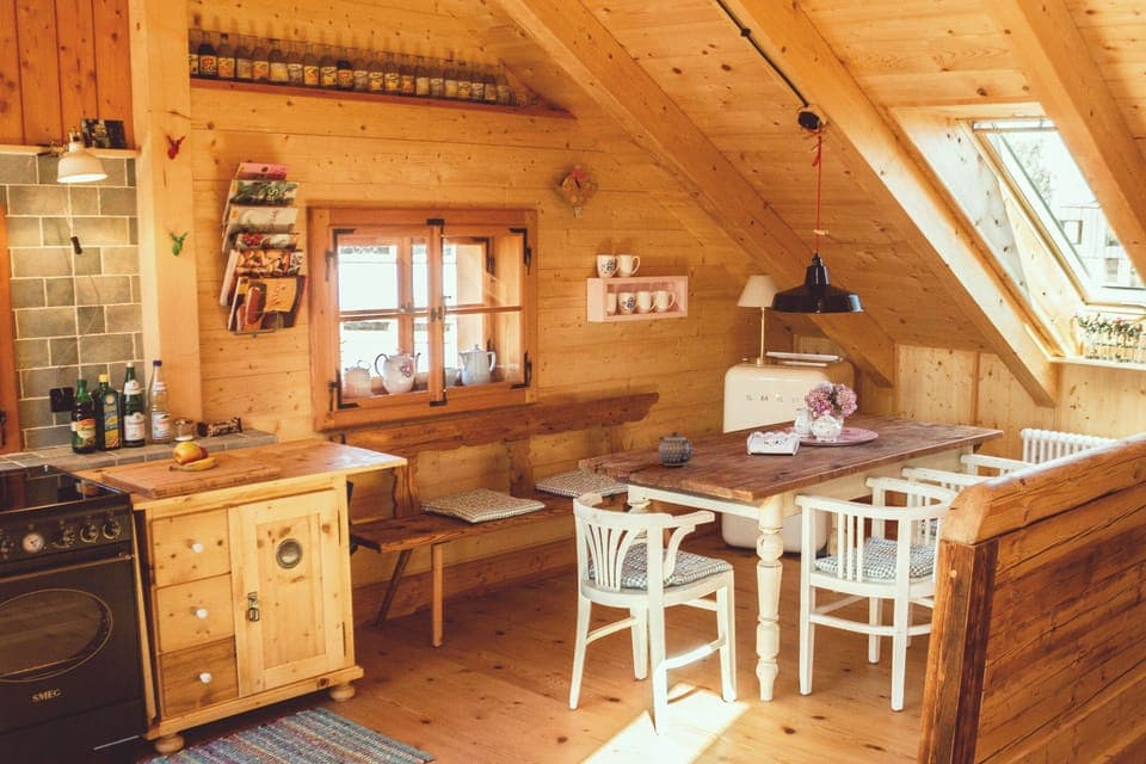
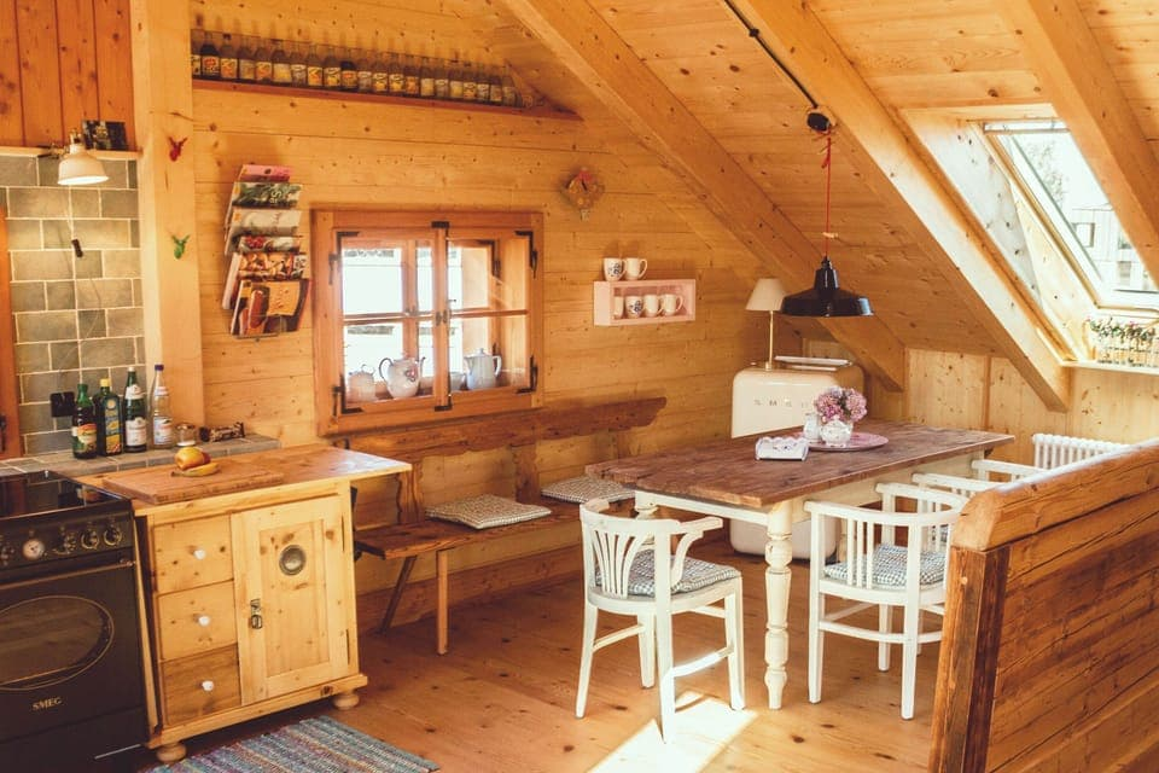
- teapot [658,431,694,467]
